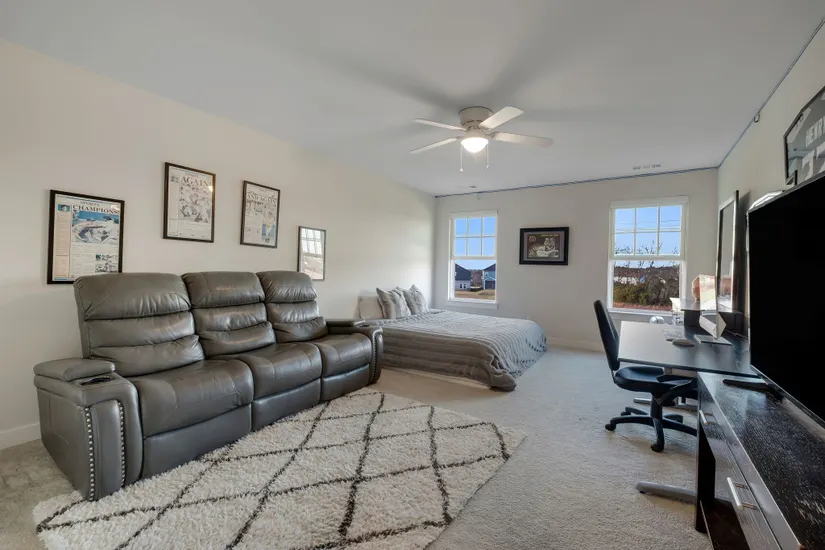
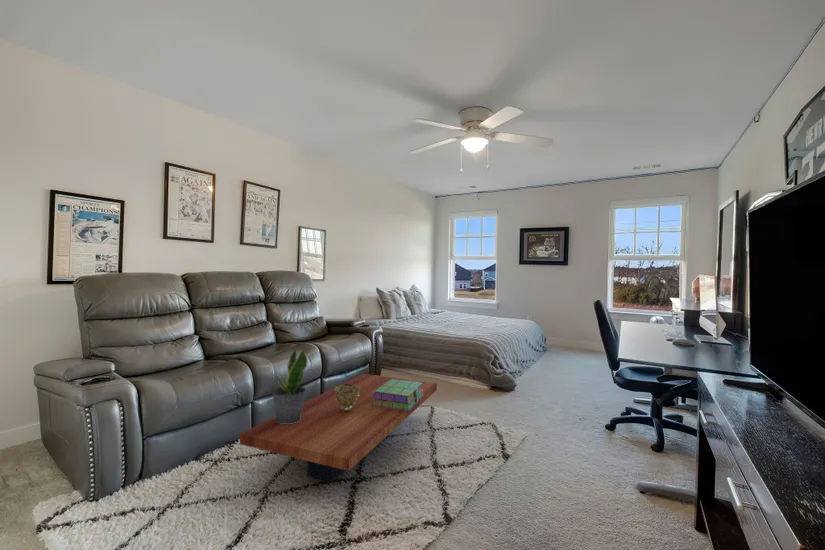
+ decorative bowl [334,384,360,411]
+ stack of books [372,379,423,410]
+ potted plant [271,348,308,424]
+ coffee table [239,373,438,483]
